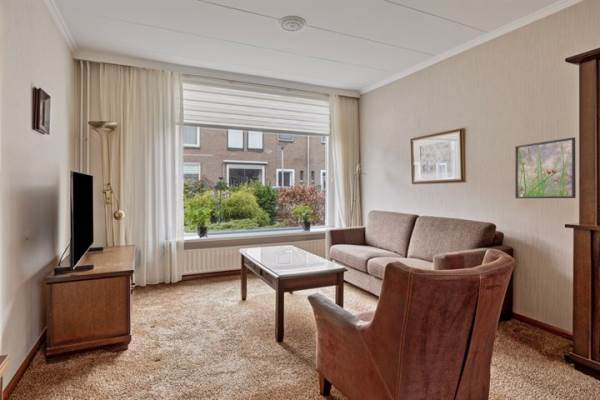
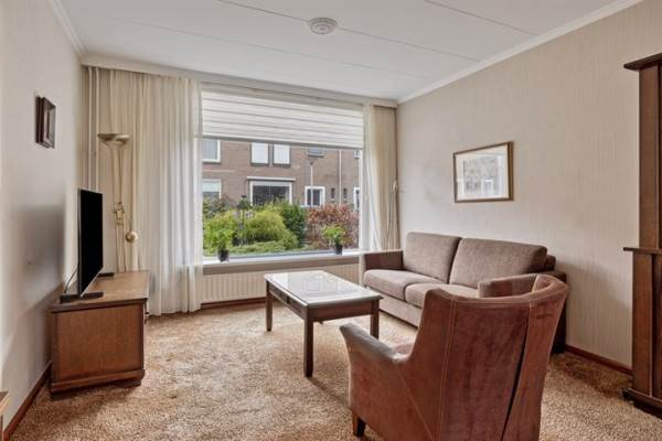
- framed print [514,137,577,199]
